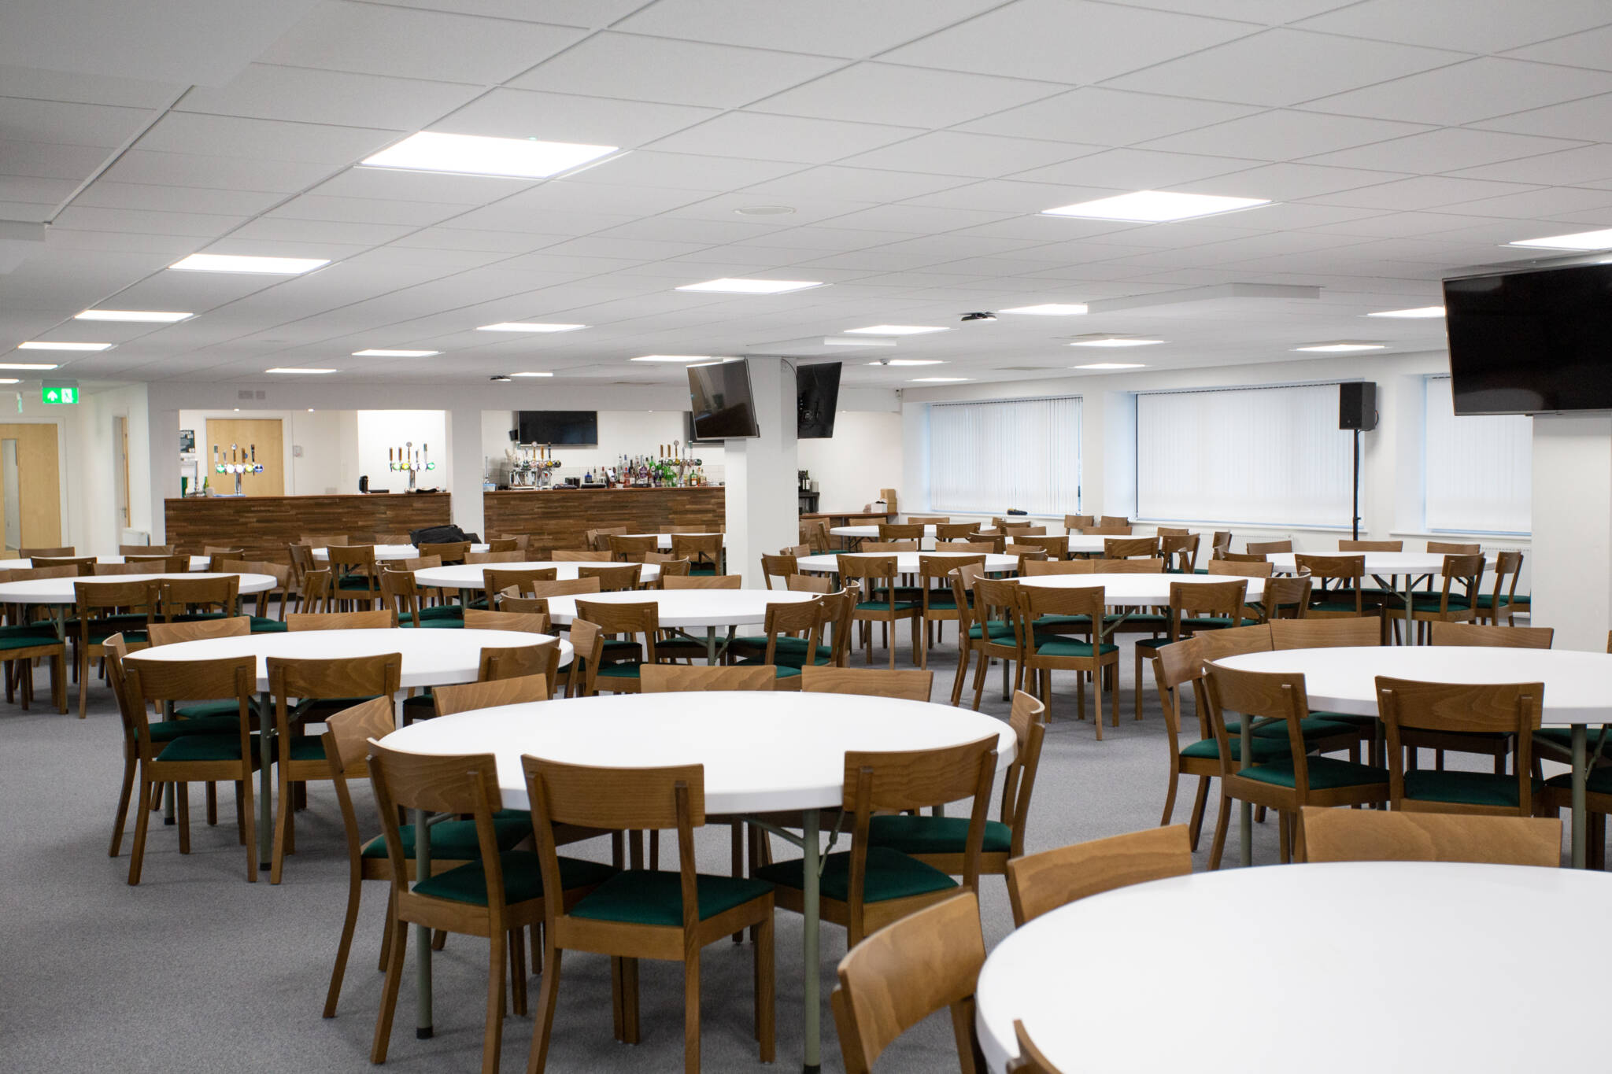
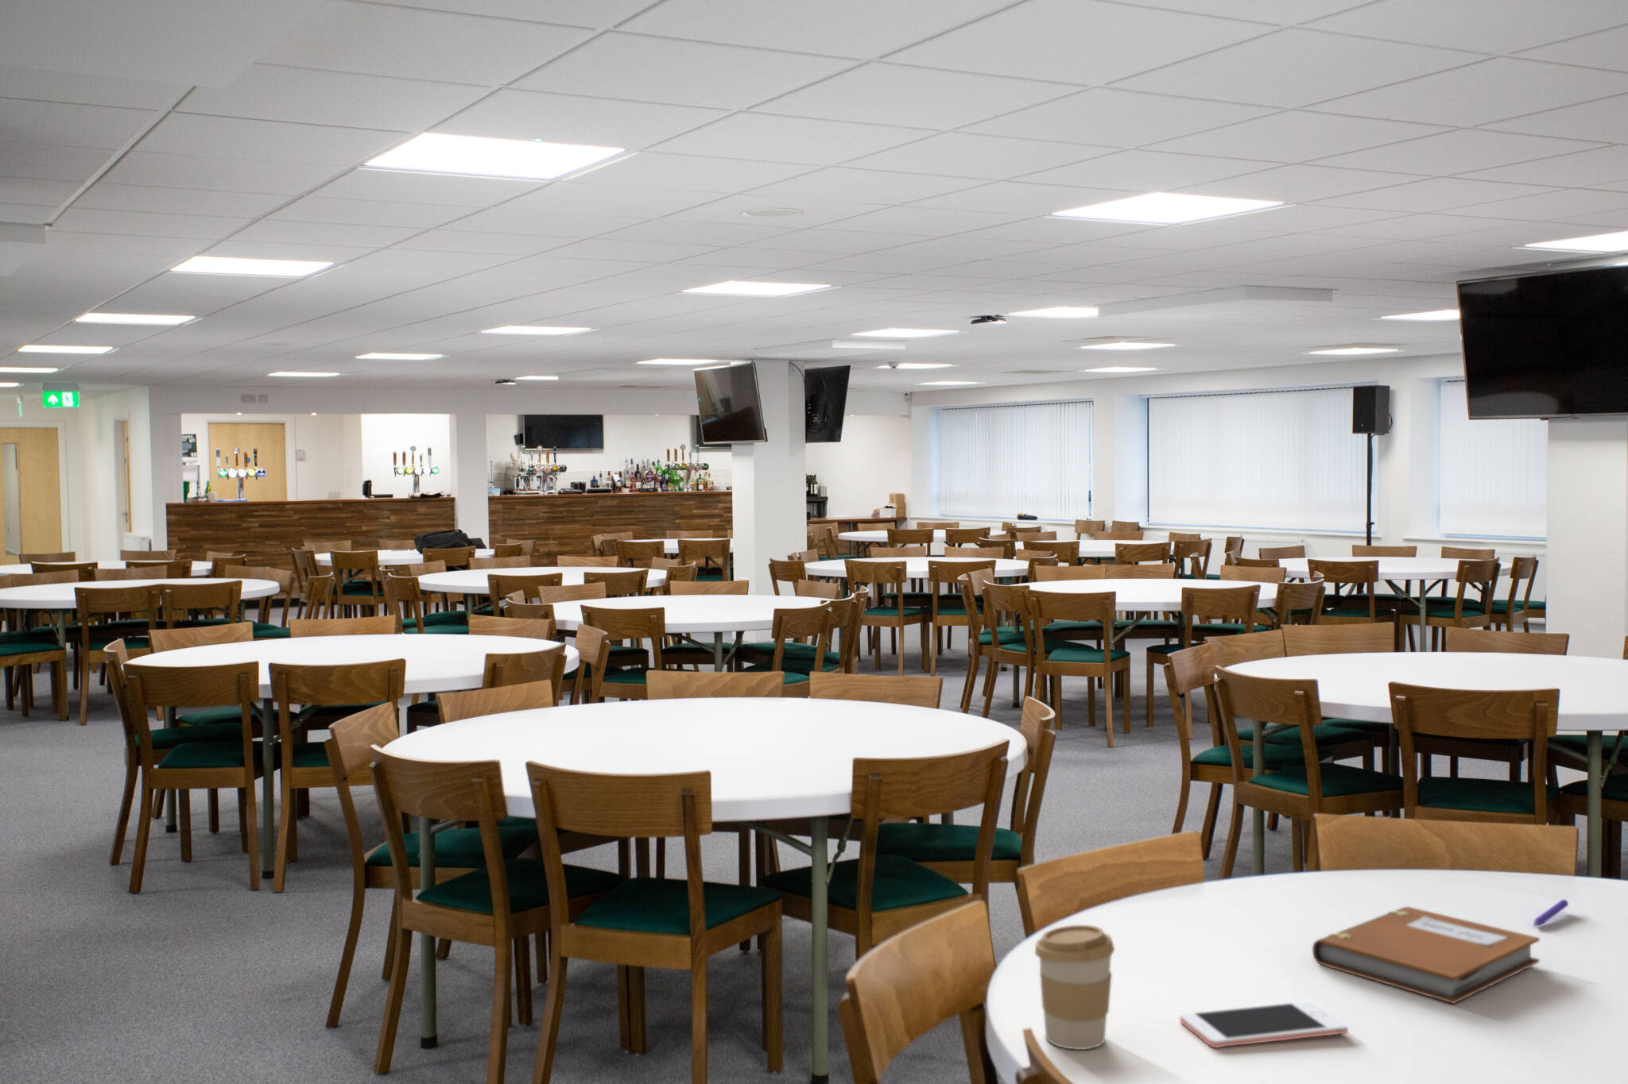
+ pen [1532,899,1569,927]
+ cell phone [1179,1001,1348,1048]
+ notebook [1312,906,1541,1004]
+ coffee cup [1034,924,1115,1050]
